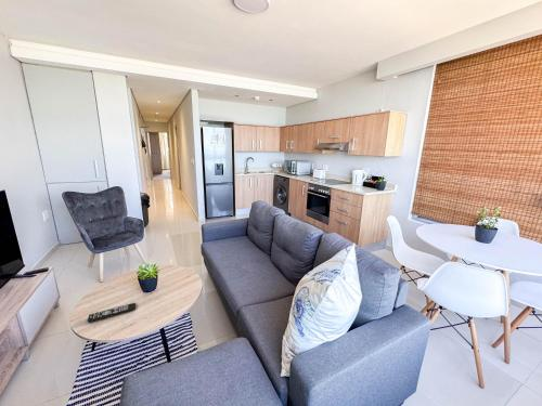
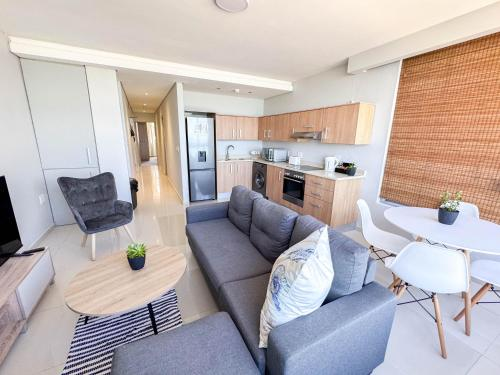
- remote control [87,302,137,324]
